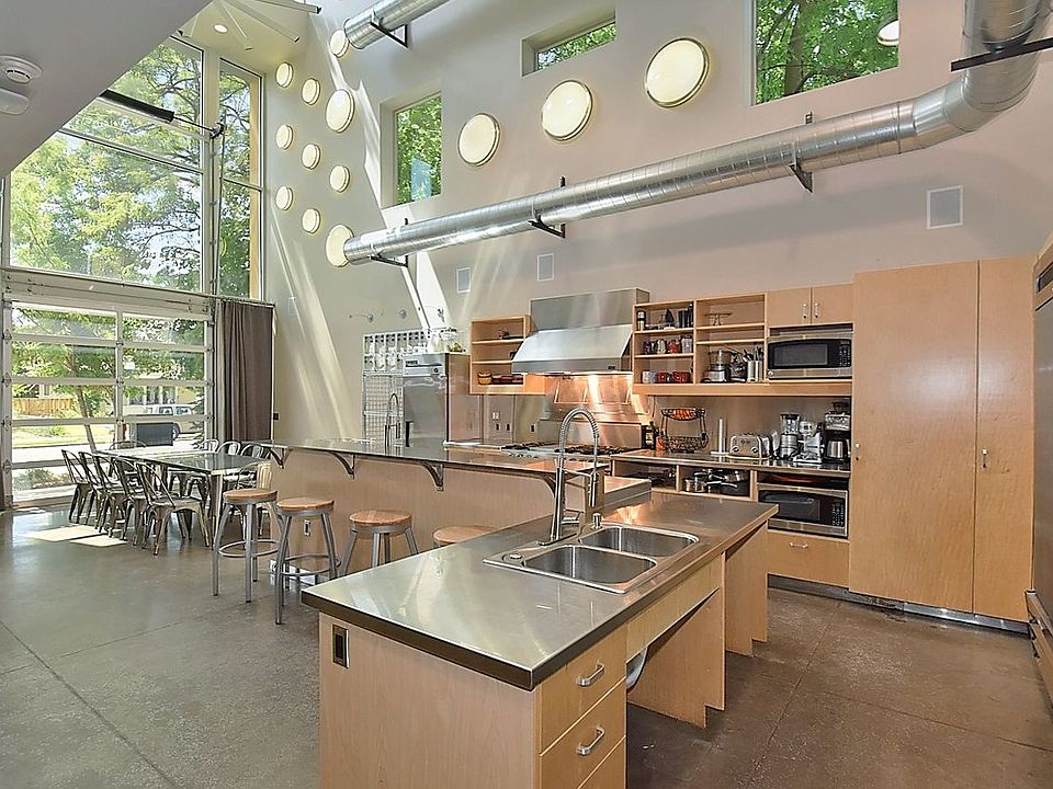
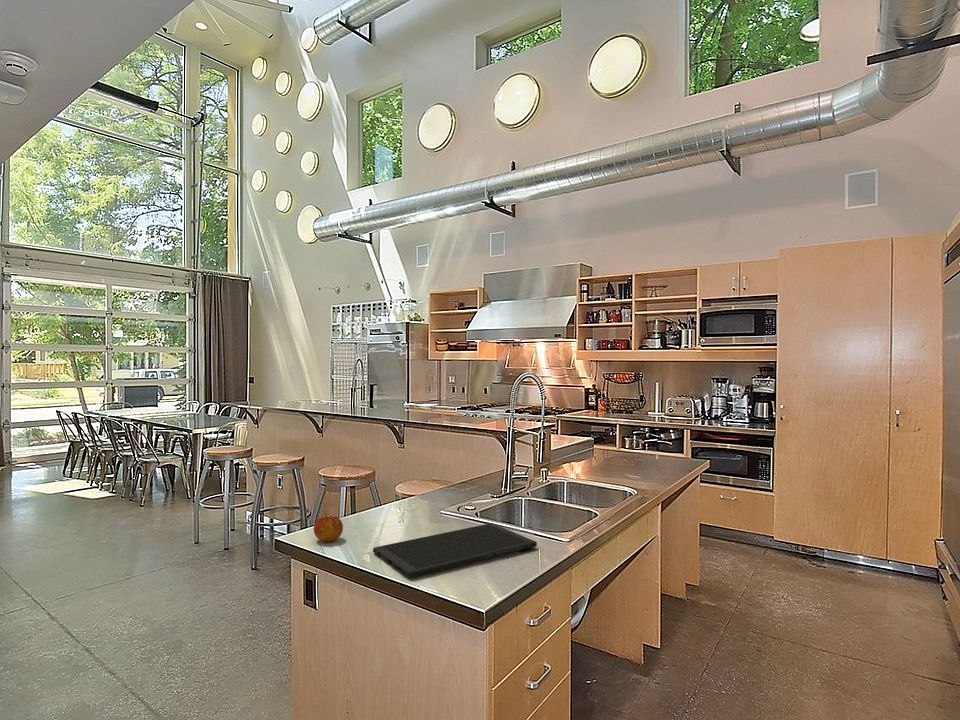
+ cutting board [372,522,538,579]
+ apple [313,513,344,543]
